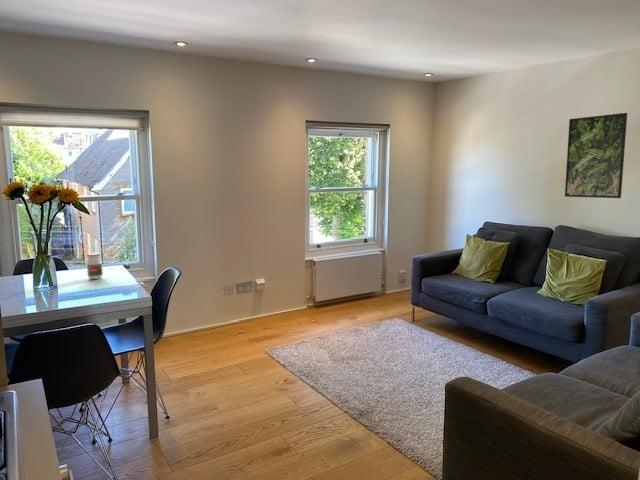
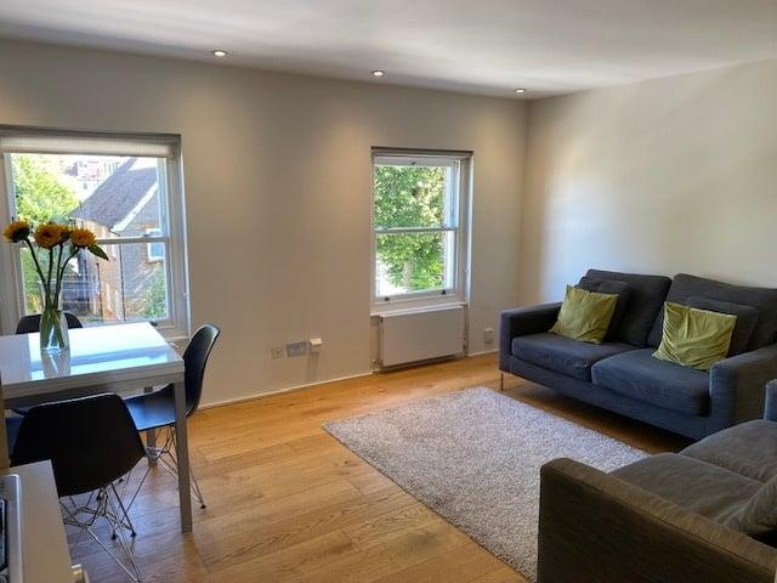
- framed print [564,112,628,199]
- jar [86,252,104,280]
